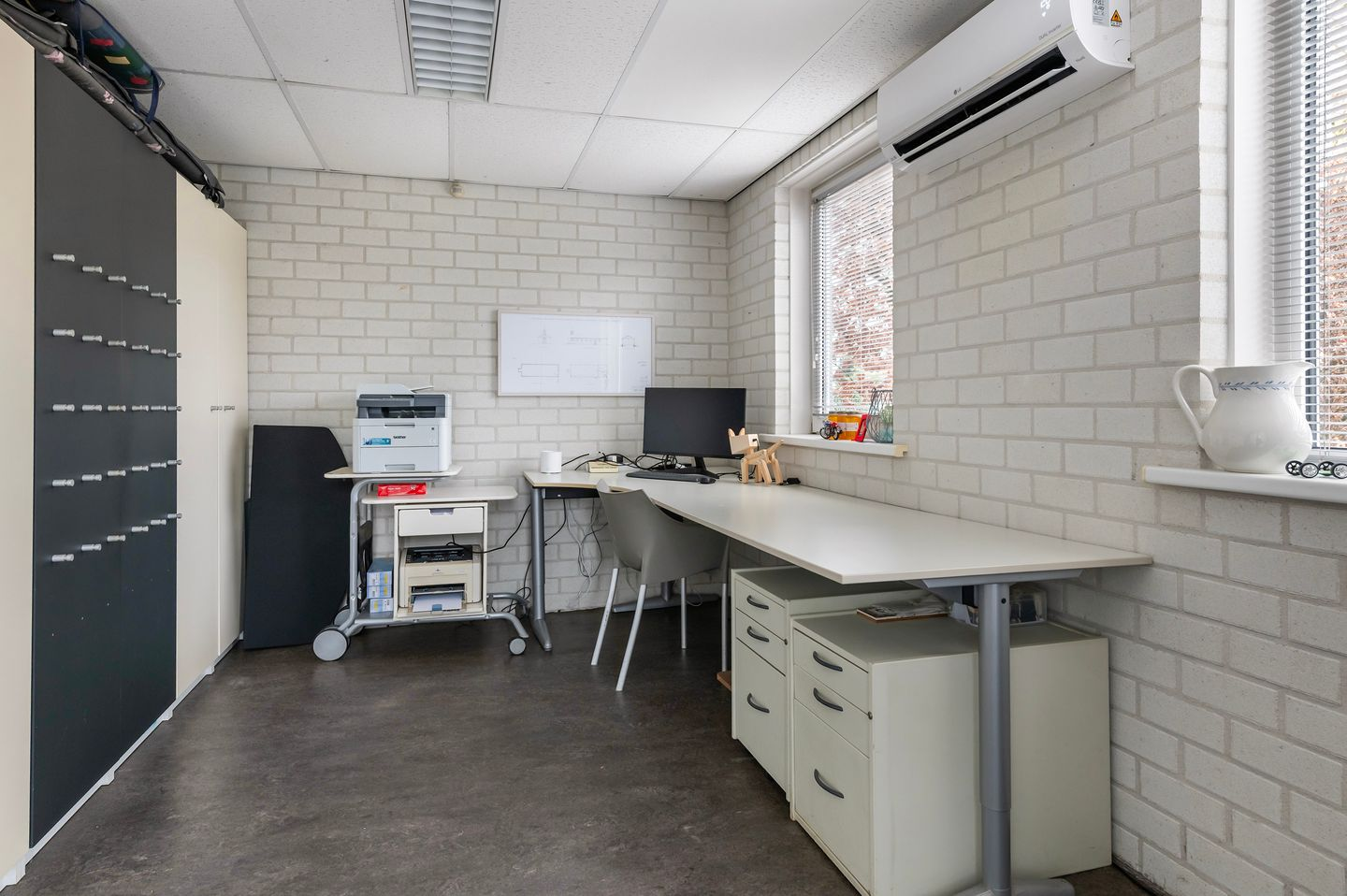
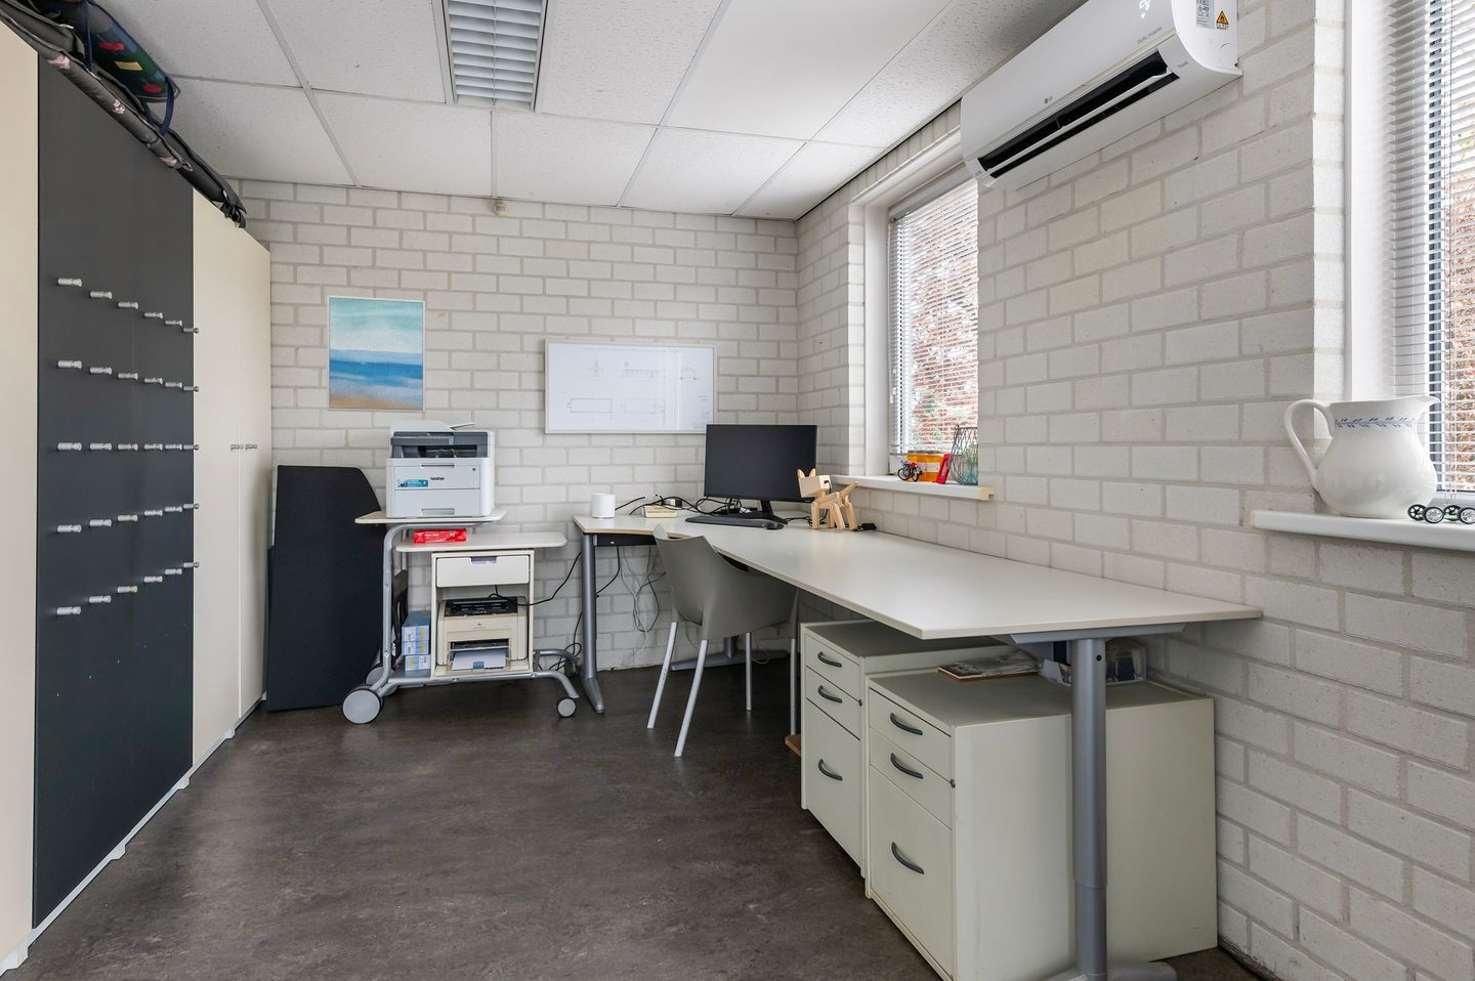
+ wall art [325,293,427,414]
